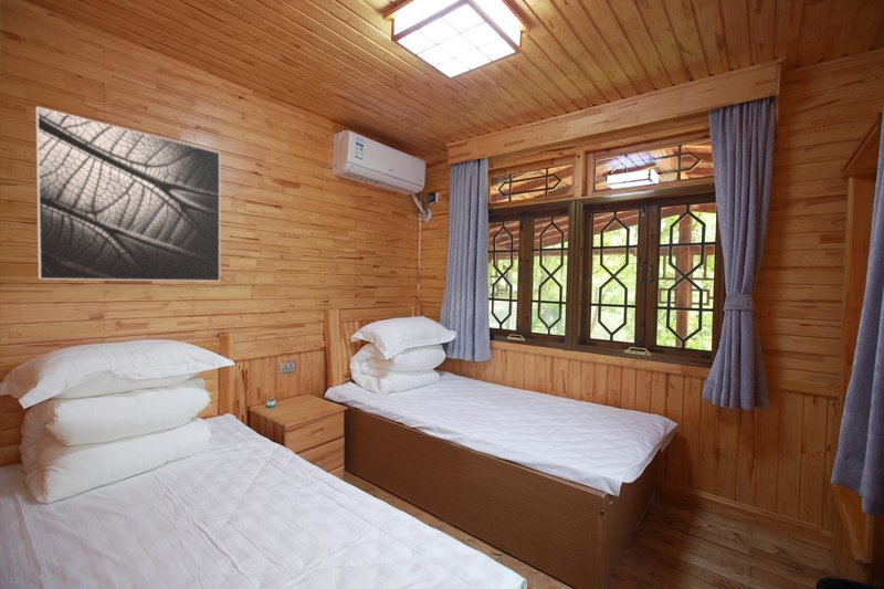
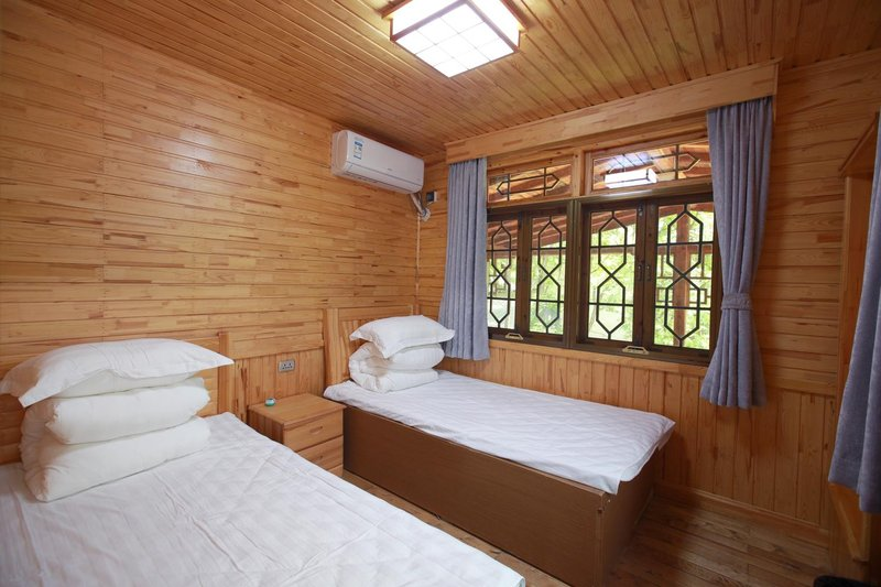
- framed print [34,105,221,282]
